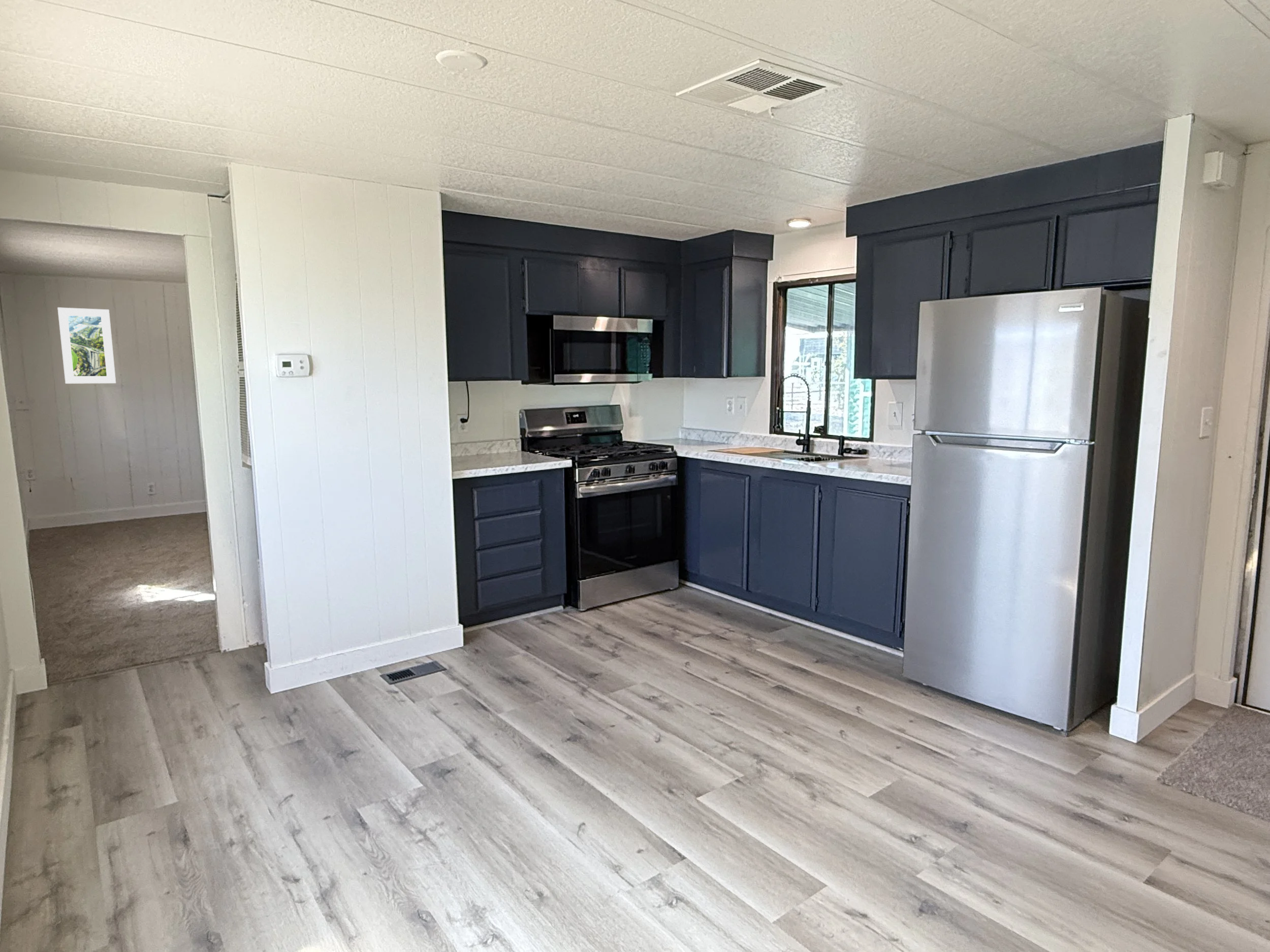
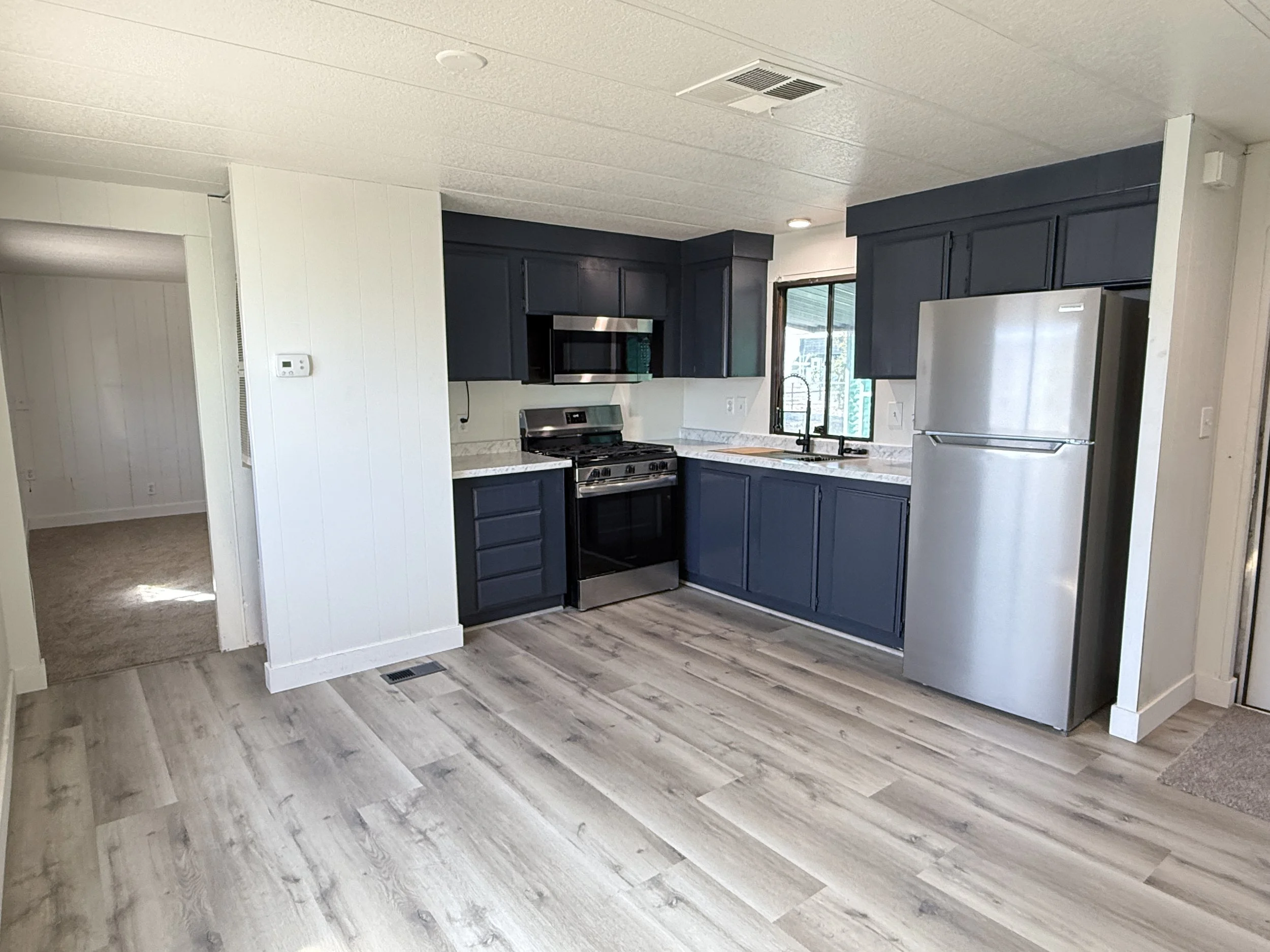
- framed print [57,307,116,384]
